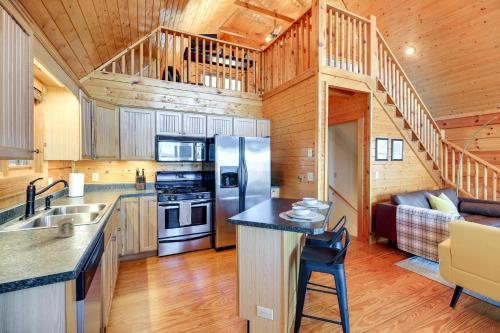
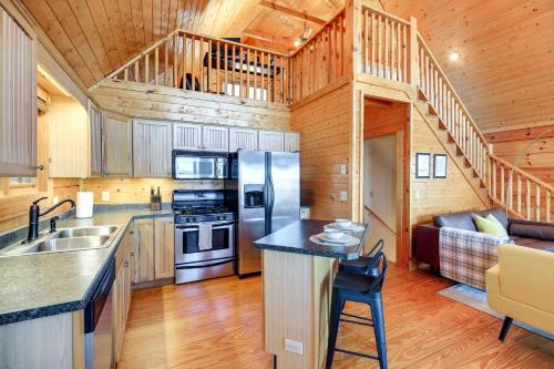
- mug [49,217,76,239]
